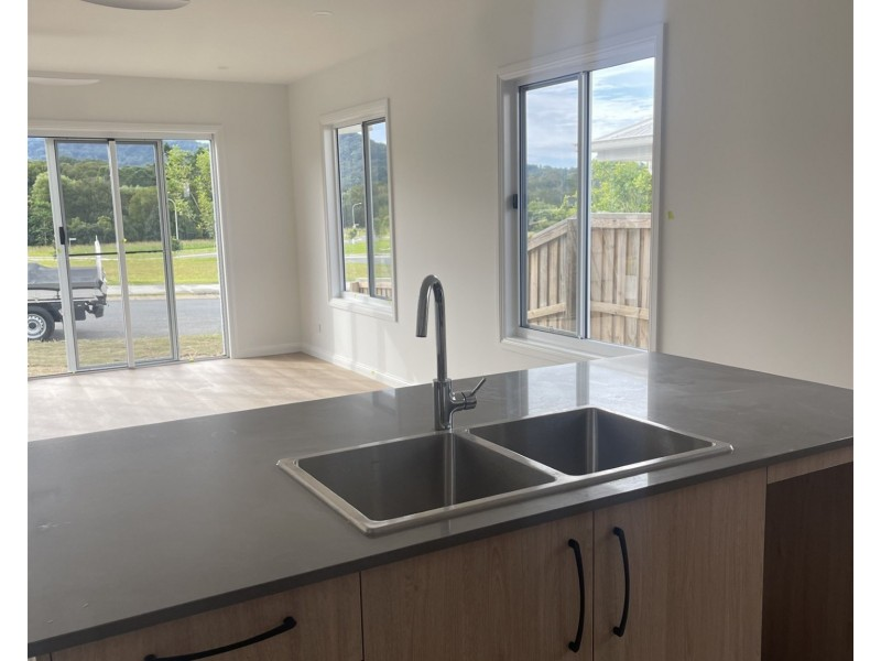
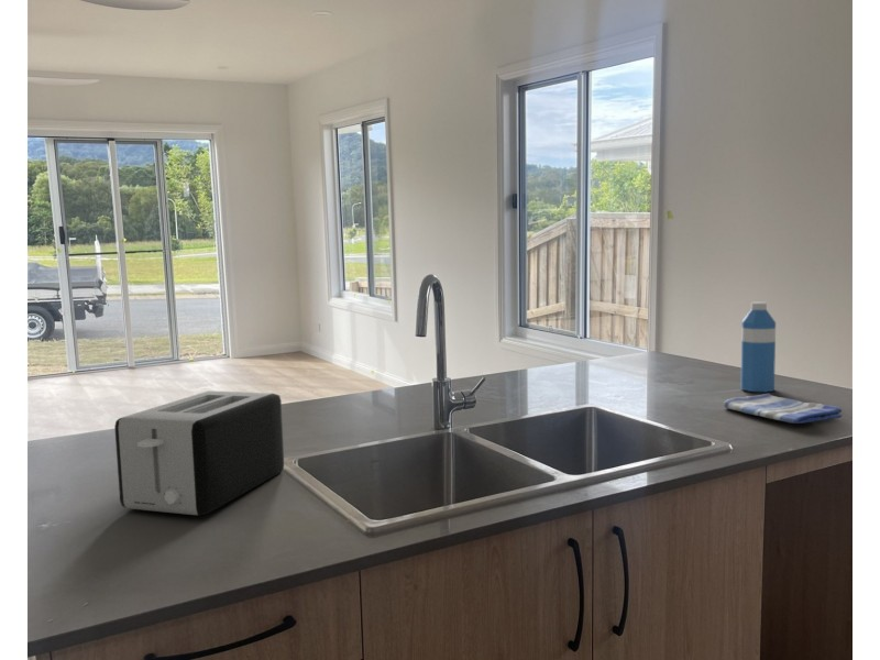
+ toaster [113,389,285,516]
+ water bottle [740,301,777,393]
+ dish towel [723,393,843,425]
